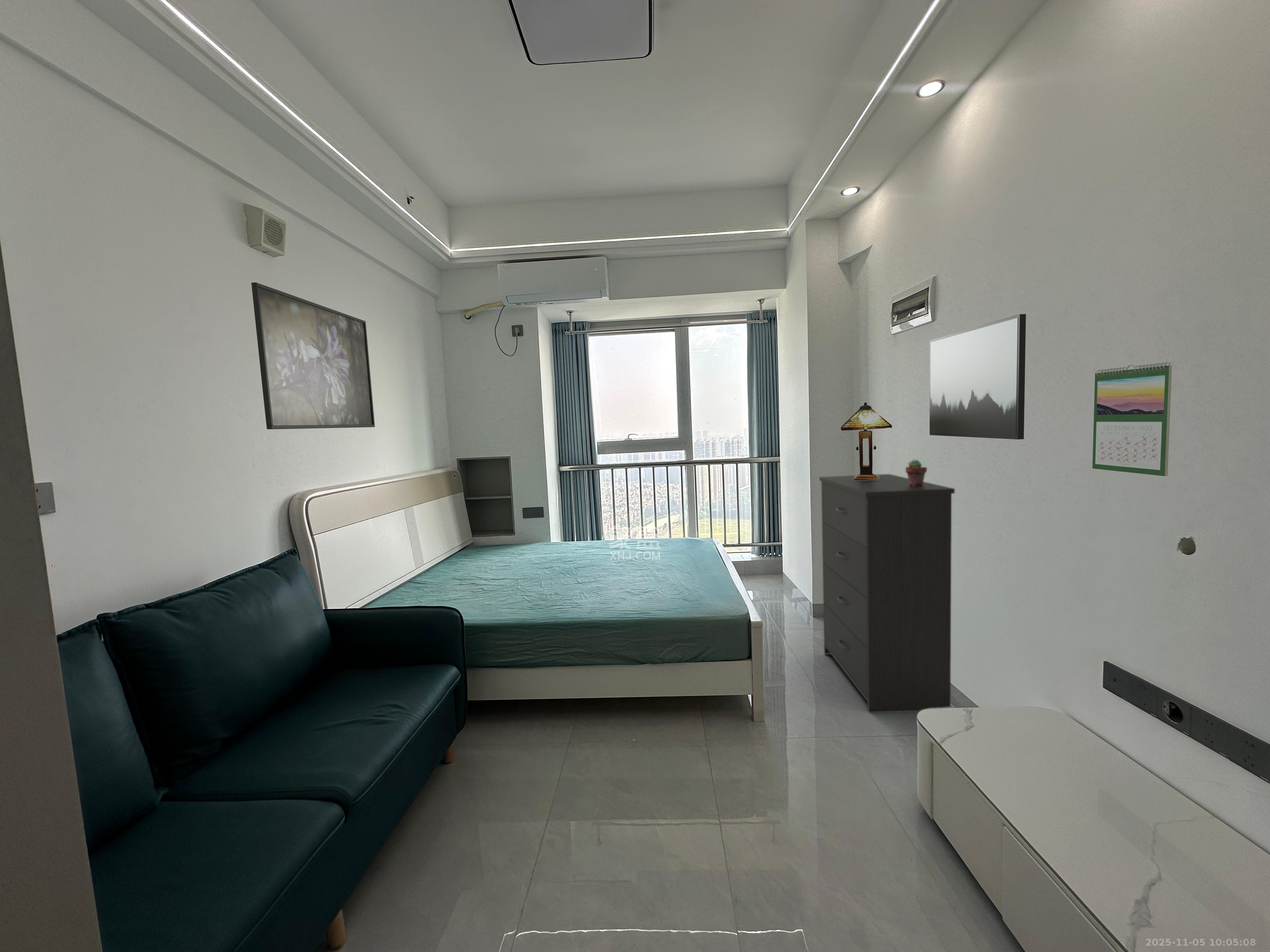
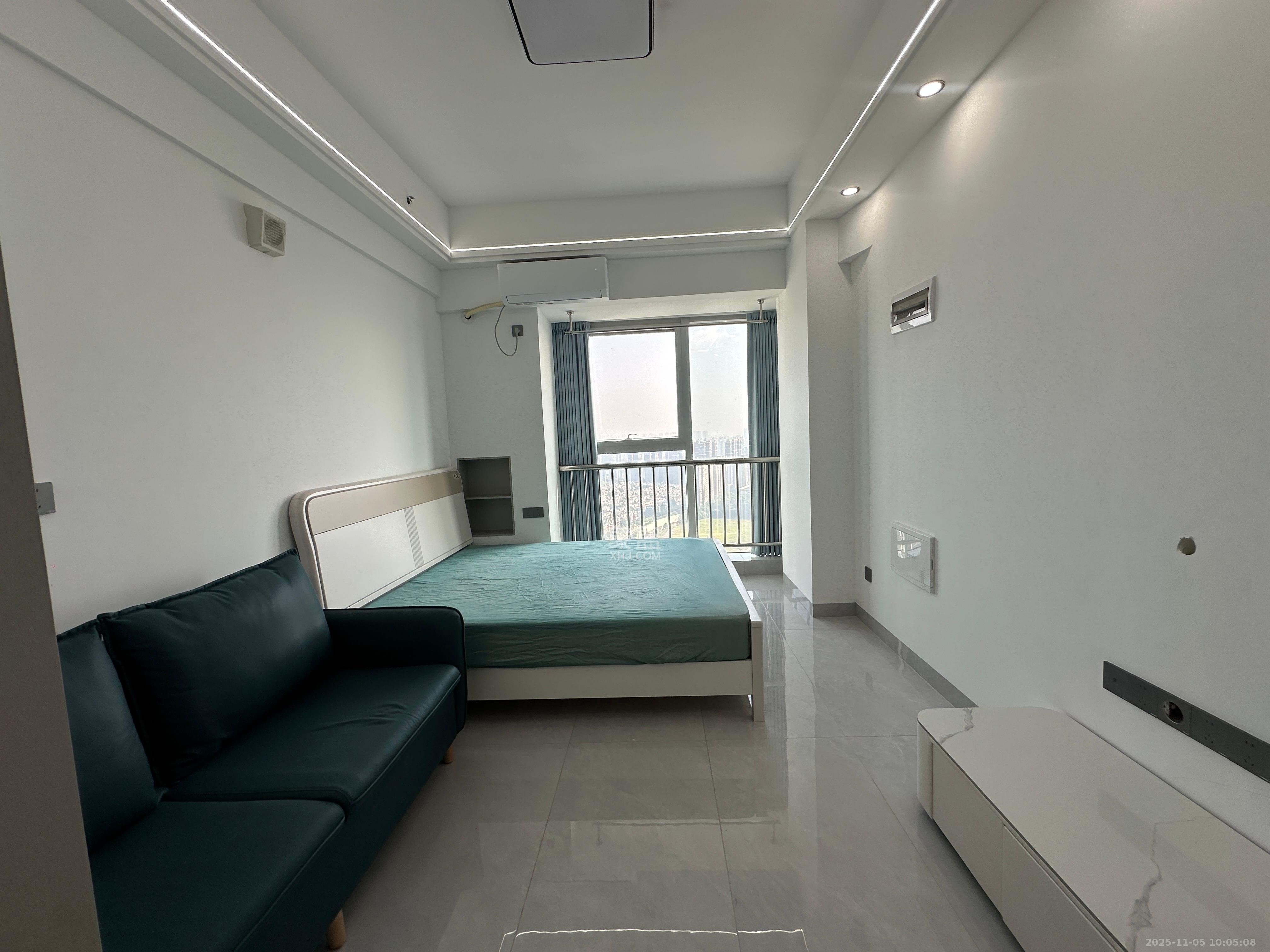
- potted succulent [905,459,927,486]
- calendar [1092,362,1172,476]
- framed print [251,282,375,430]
- dresser [819,473,955,713]
- wall art [929,314,1026,440]
- table lamp [840,402,892,480]
